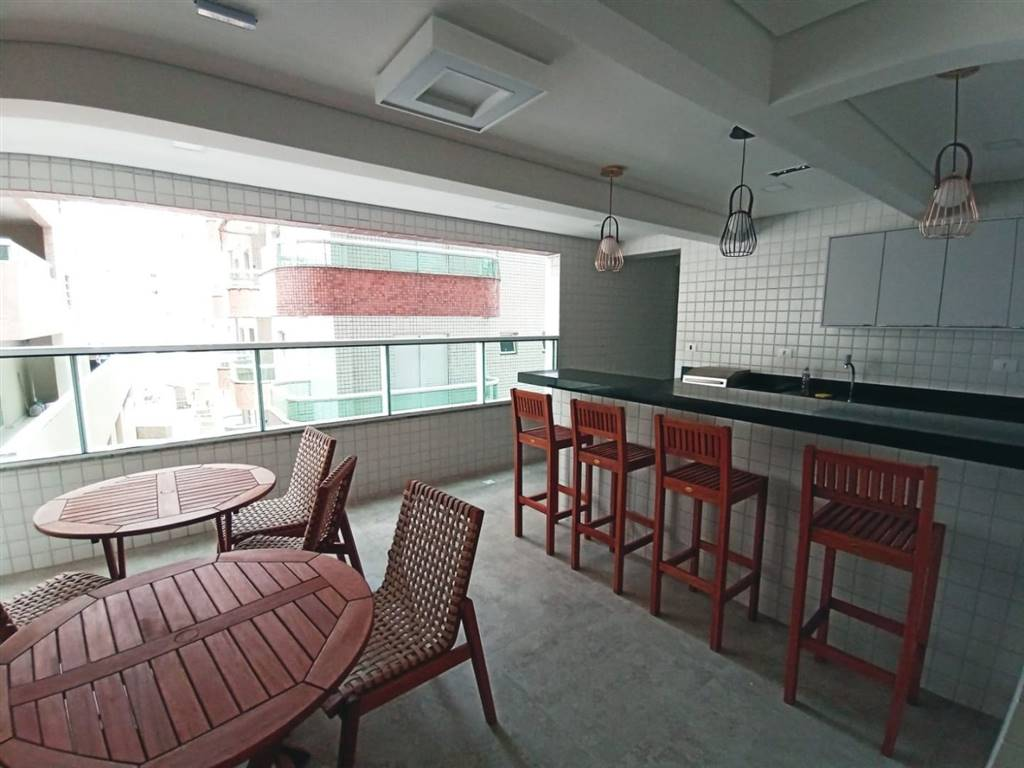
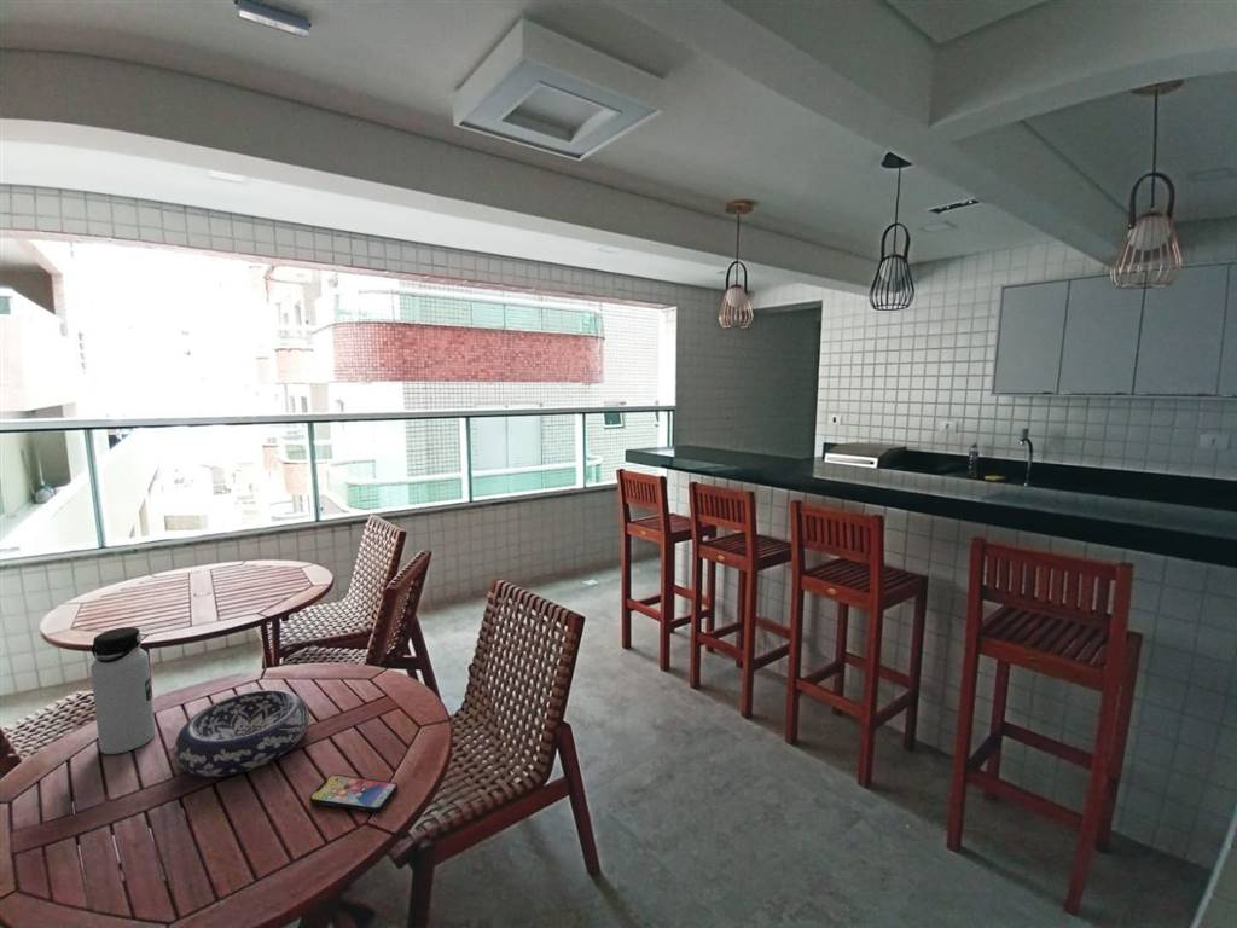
+ decorative bowl [174,689,310,778]
+ smartphone [309,773,399,813]
+ water bottle [89,626,157,755]
